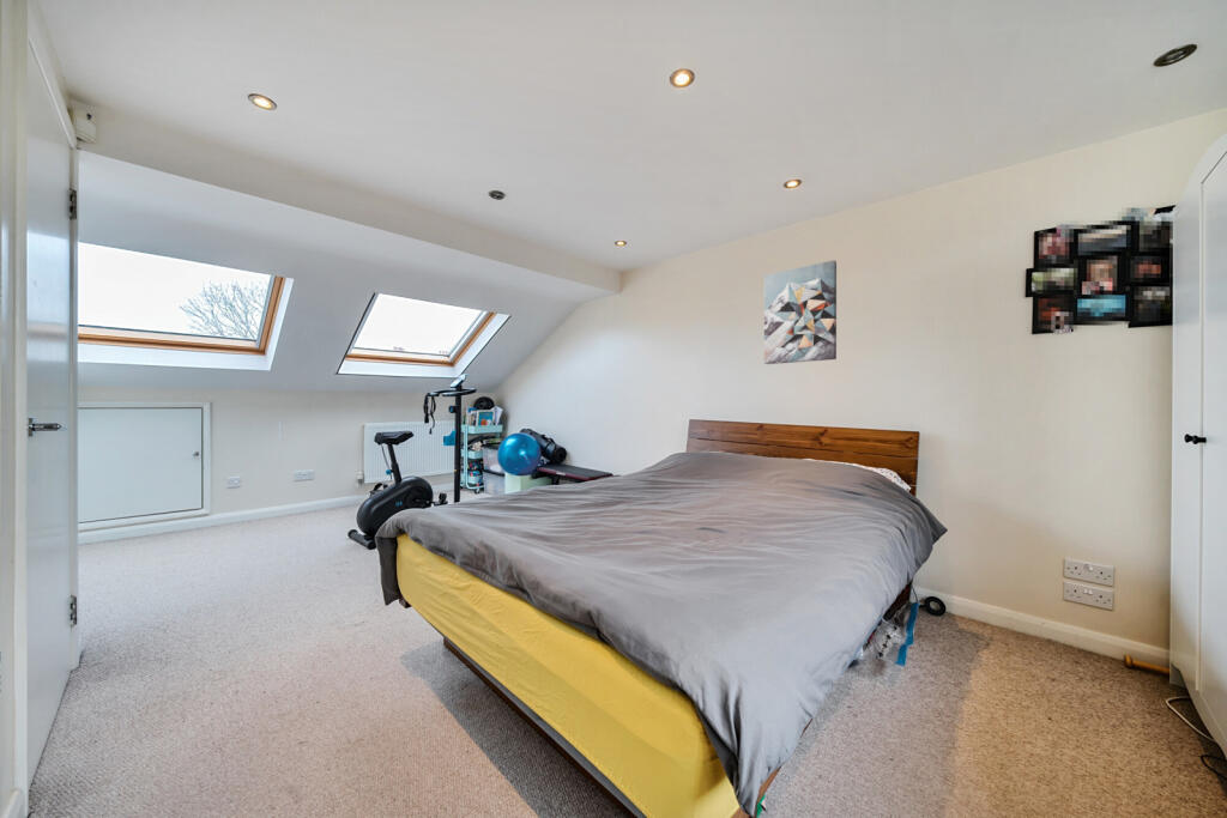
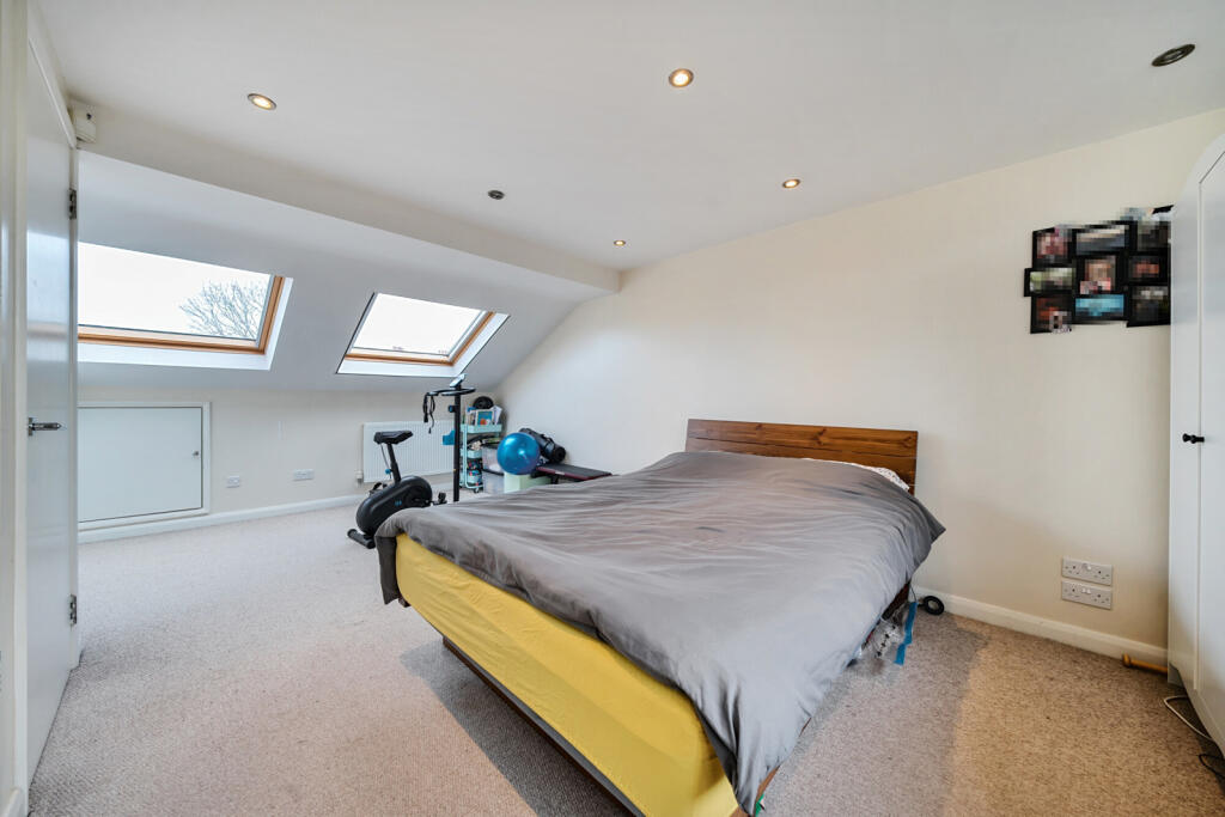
- wall art [763,259,838,365]
